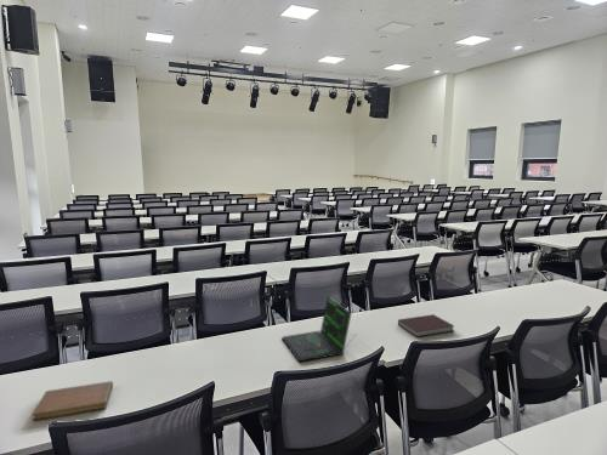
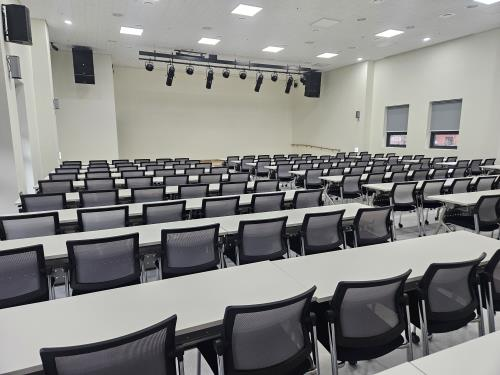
- laptop [280,295,358,363]
- notebook [32,380,114,421]
- notebook [397,313,455,339]
